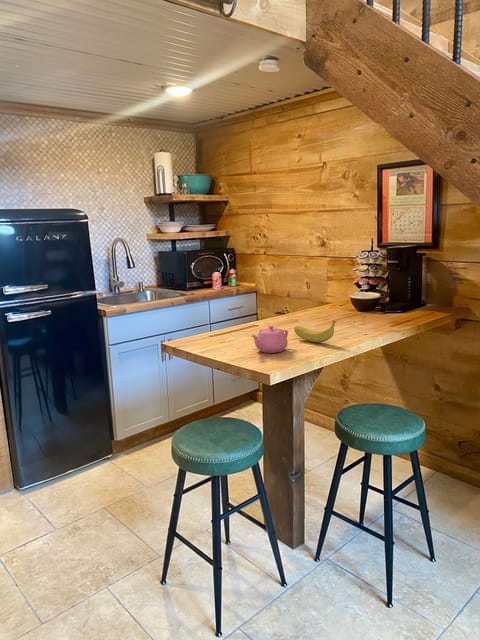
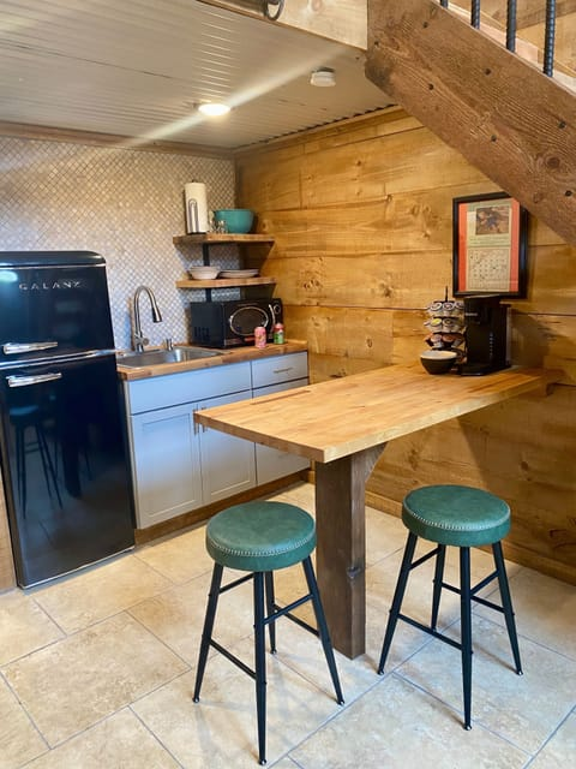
- teapot [250,324,289,354]
- fruit [293,319,337,343]
